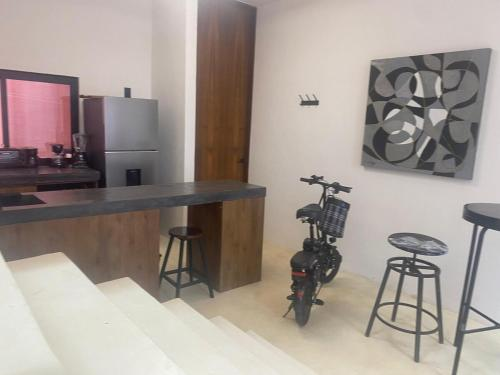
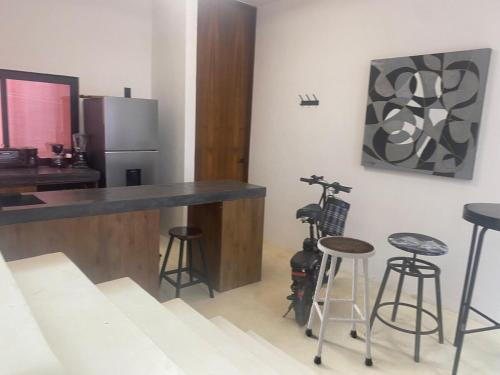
+ stool [304,235,377,367]
